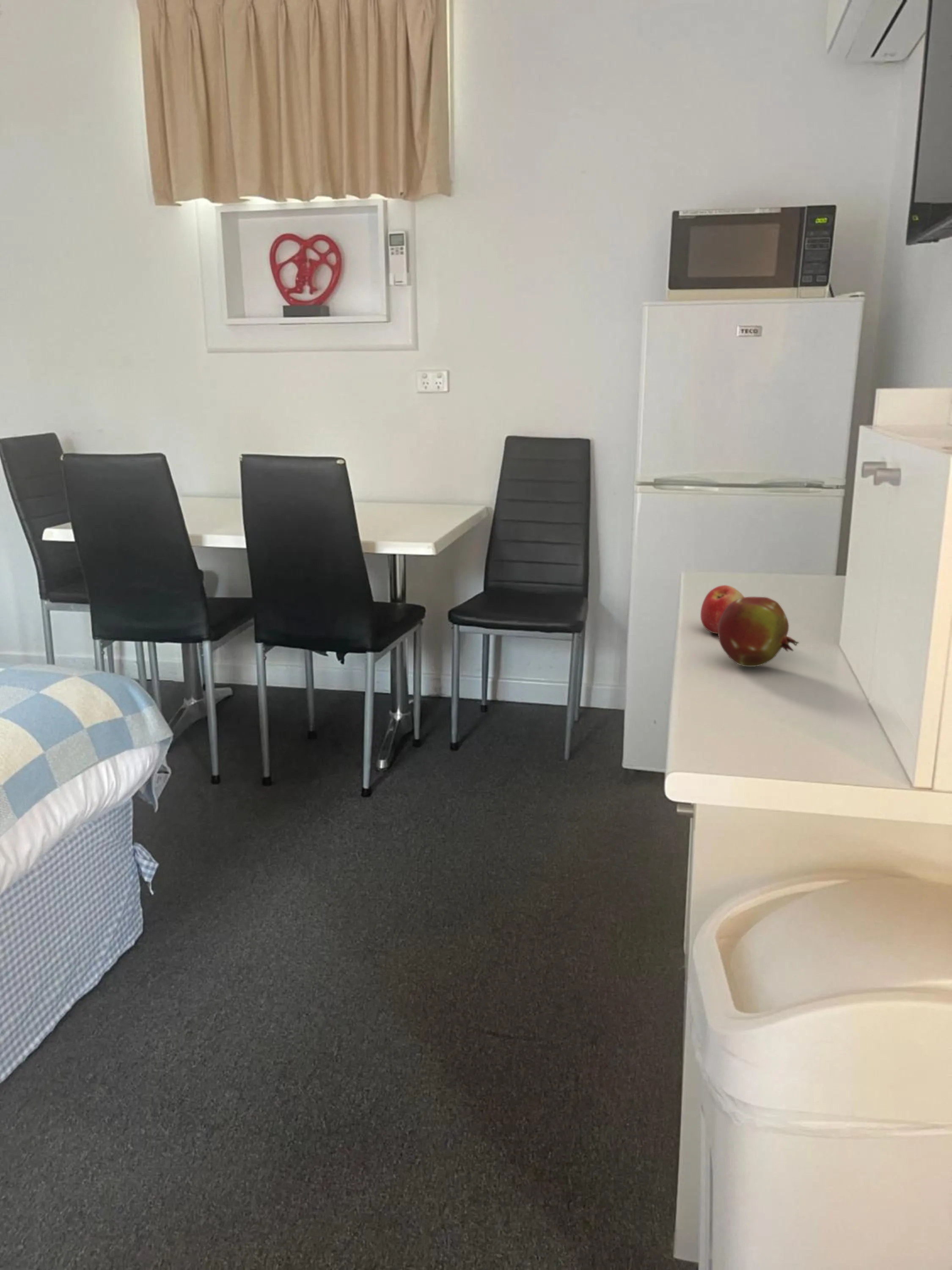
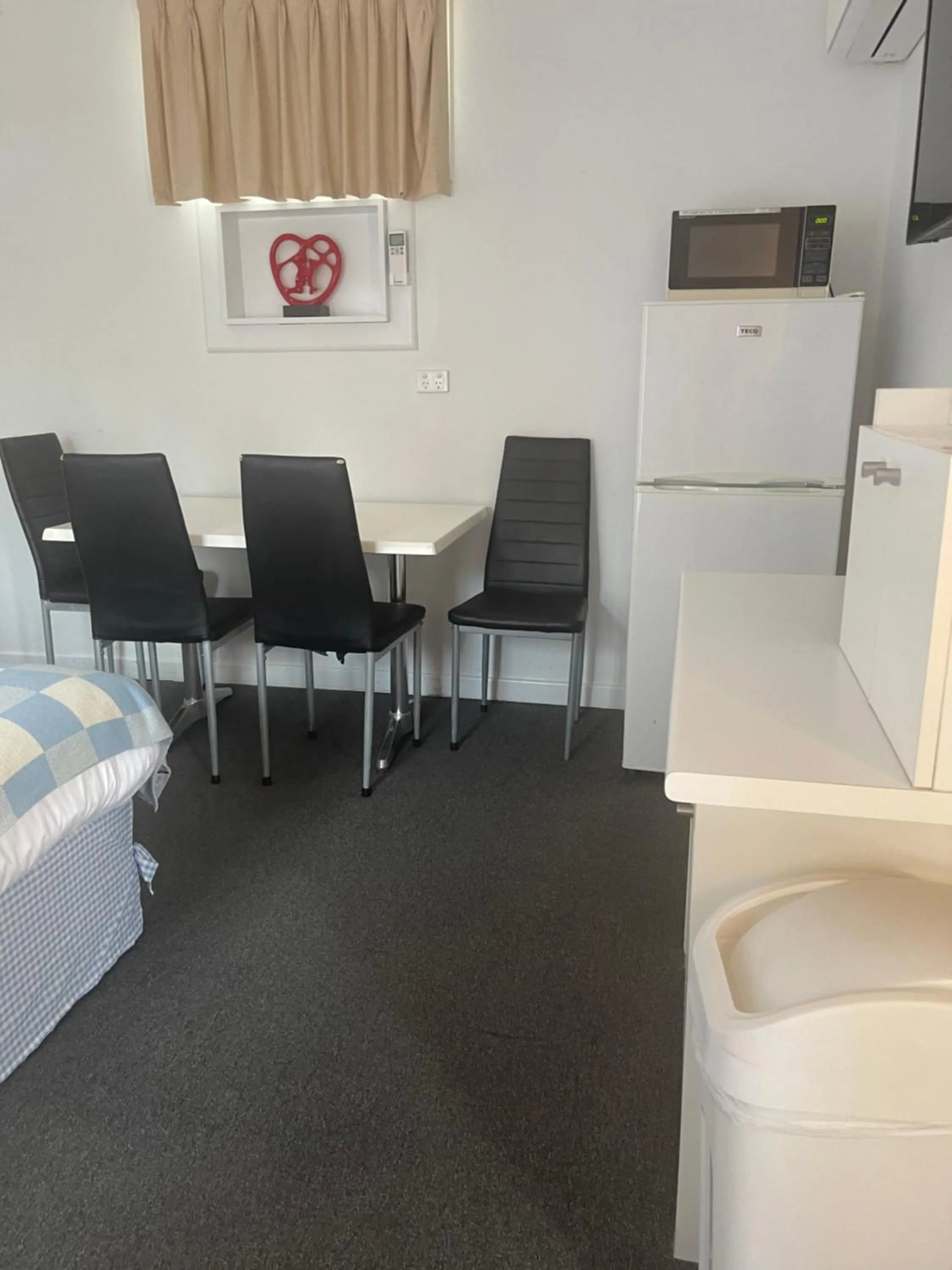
- apple [700,585,745,634]
- fruit [718,596,800,667]
